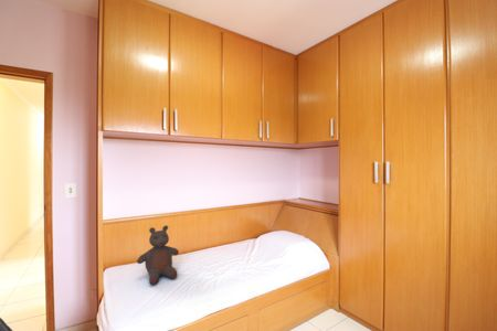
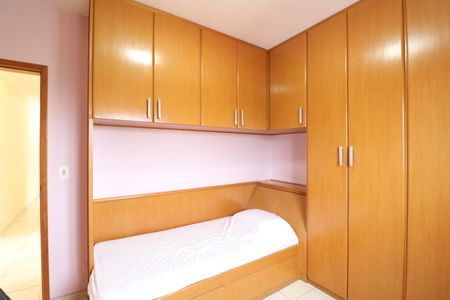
- teddy bear [136,224,180,286]
